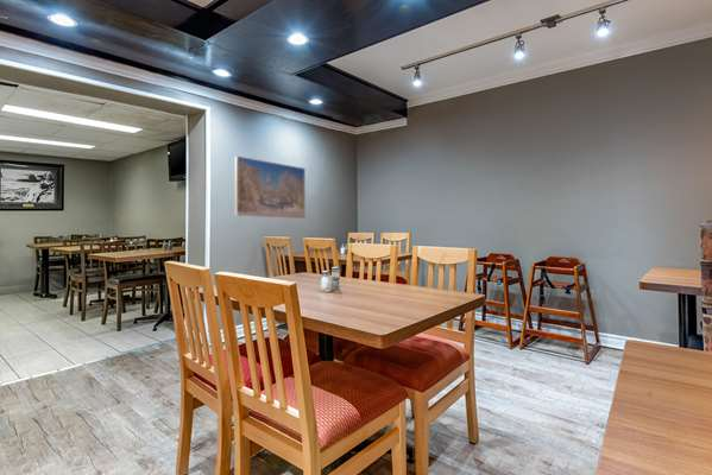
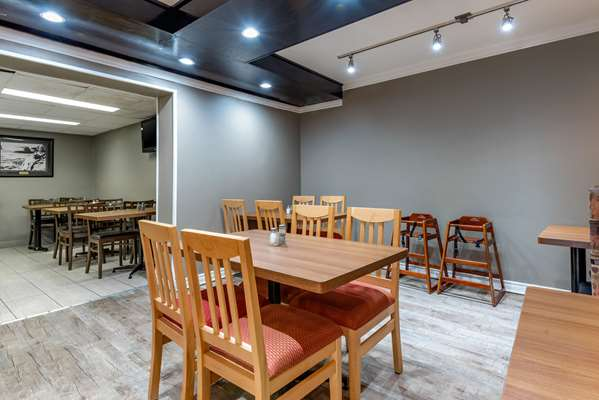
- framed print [234,154,307,220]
